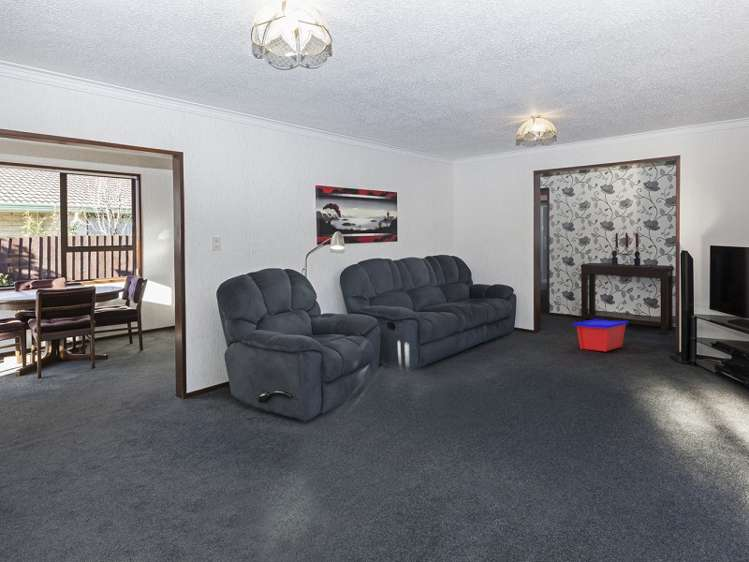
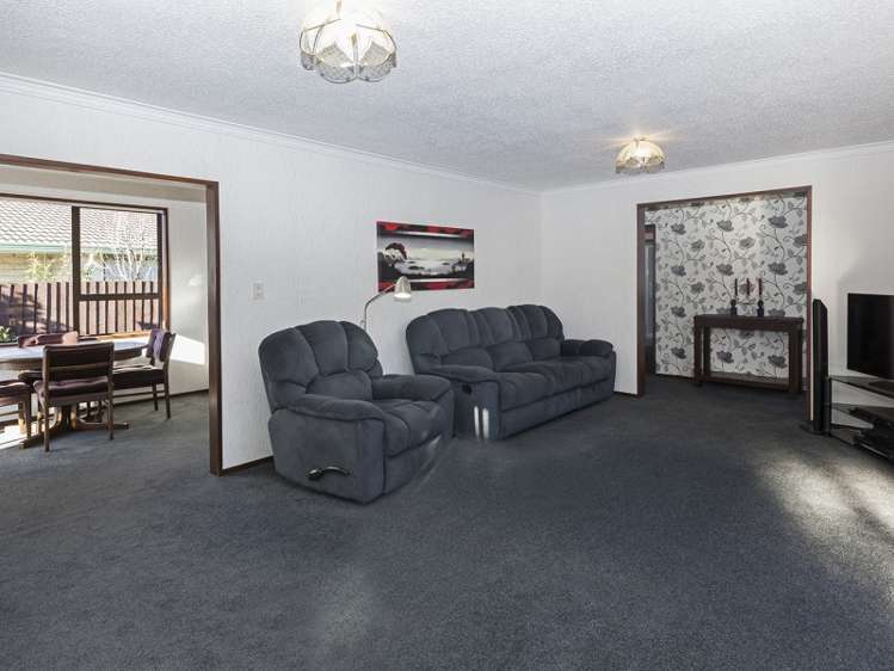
- storage bin [573,318,629,353]
